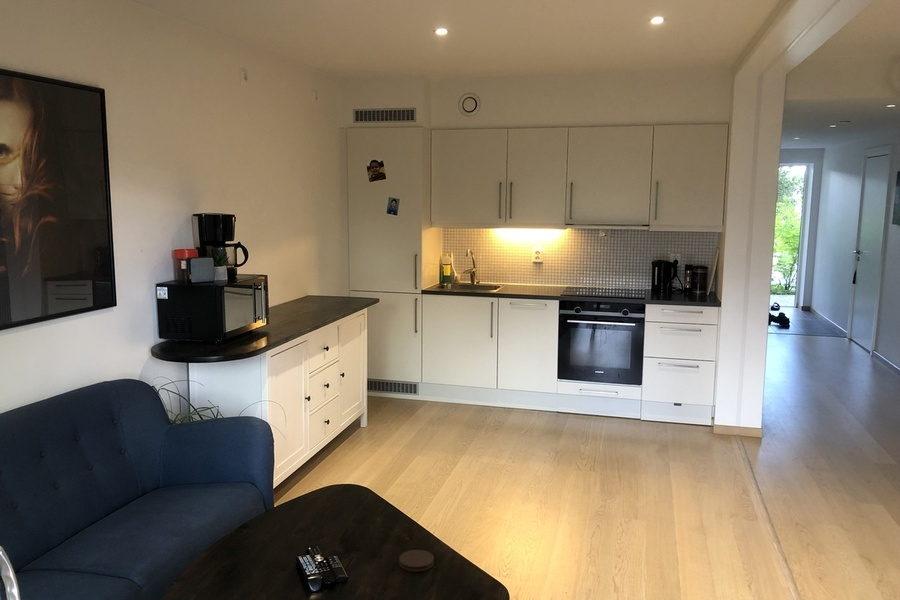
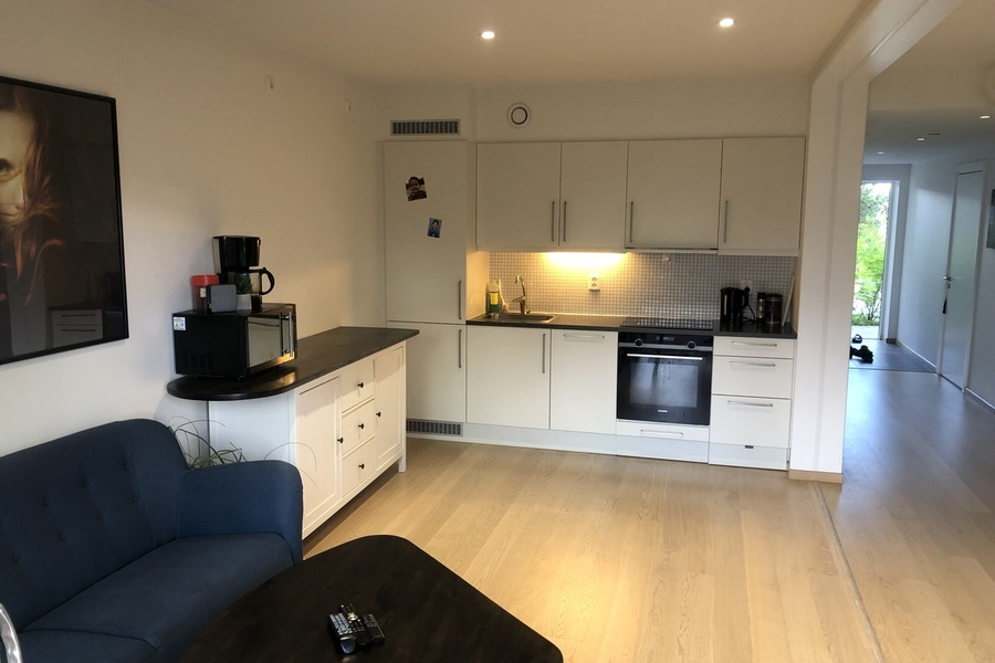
- coaster [398,549,435,573]
